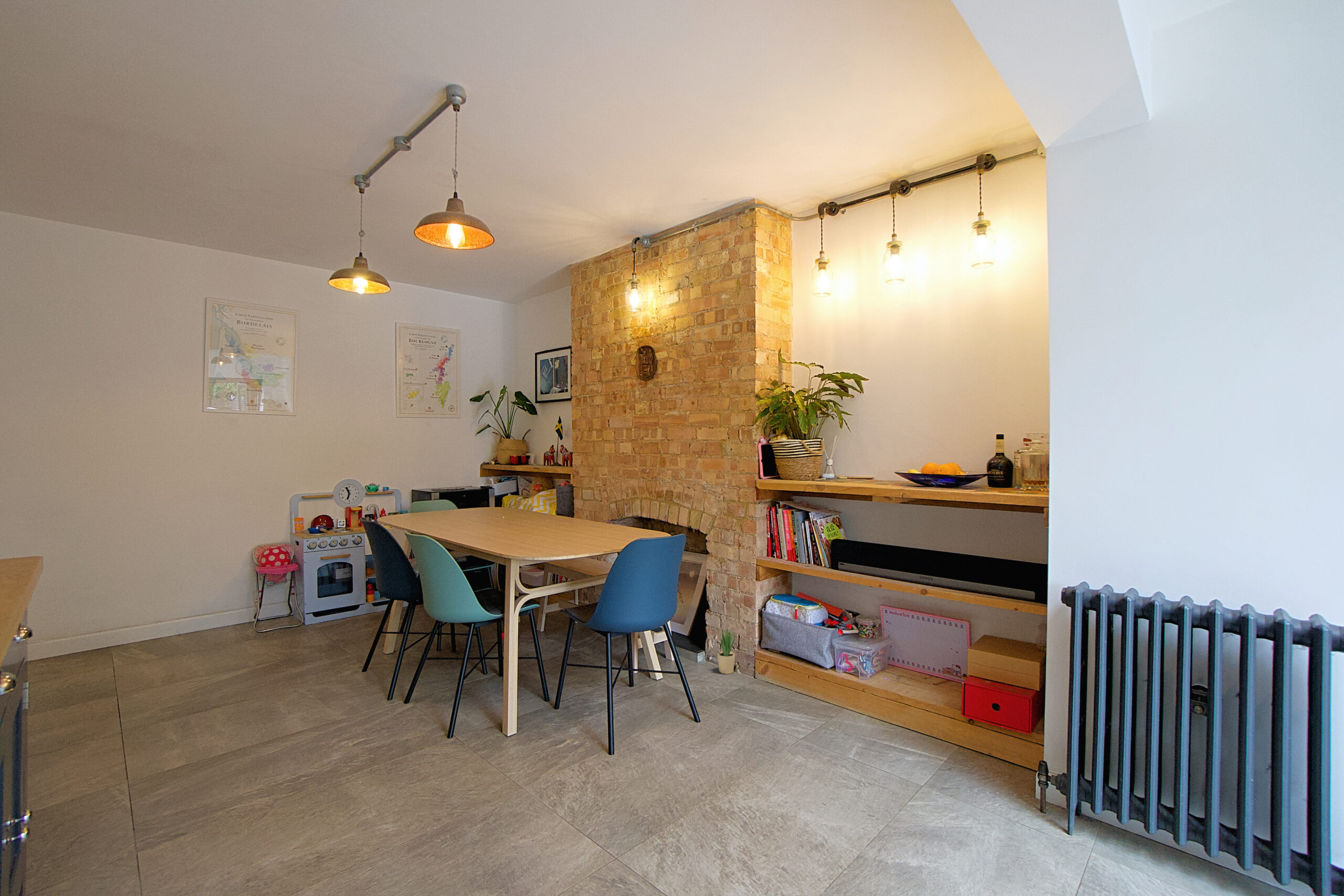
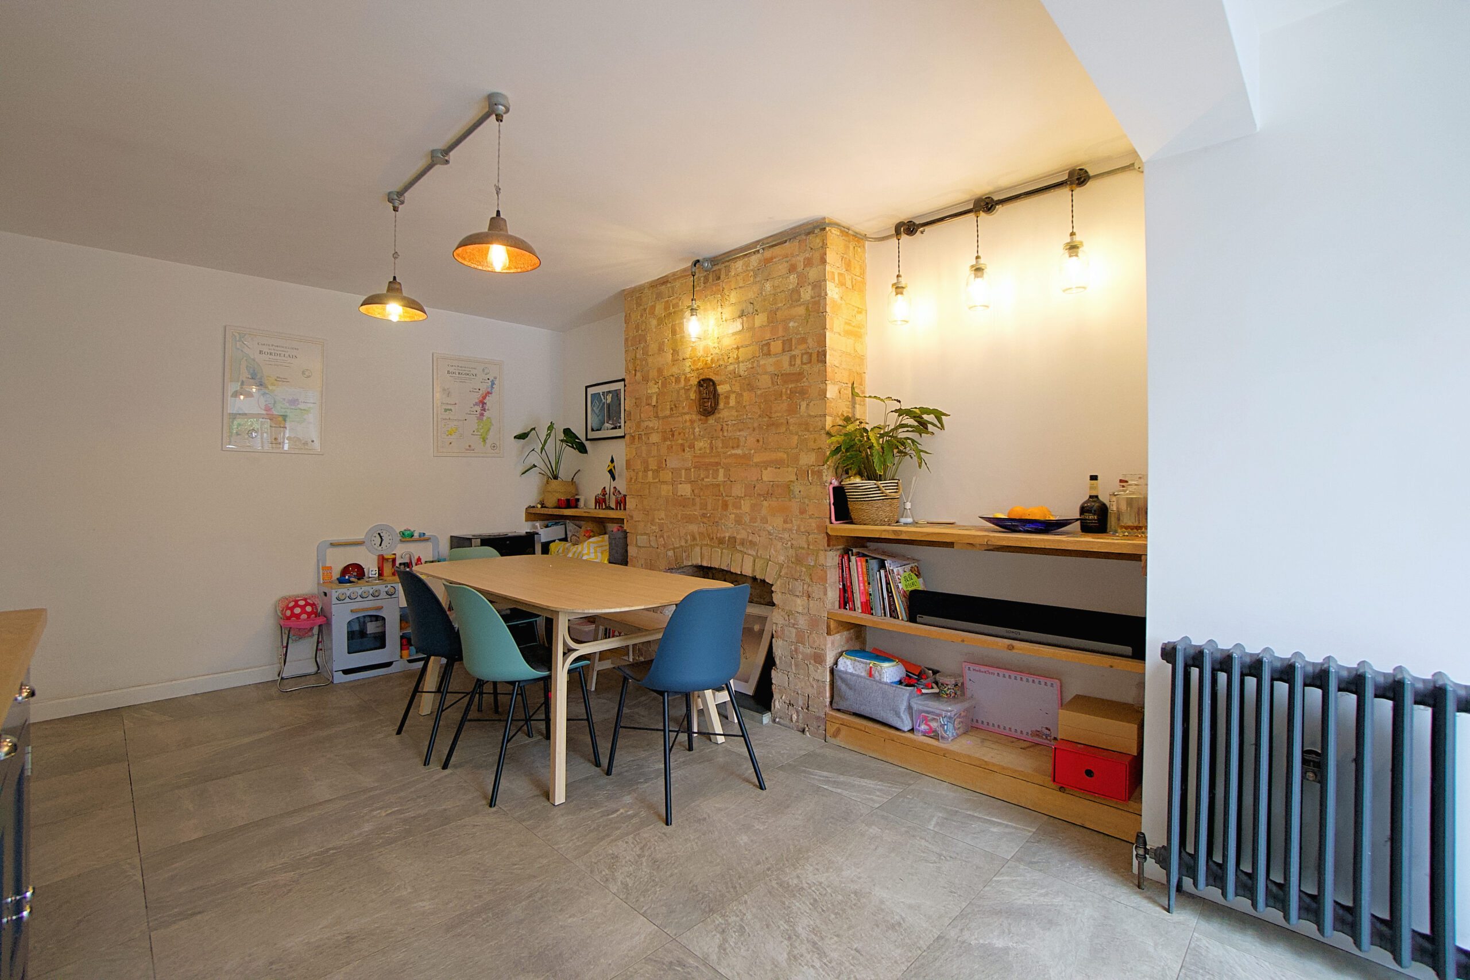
- potted plant [717,627,737,674]
